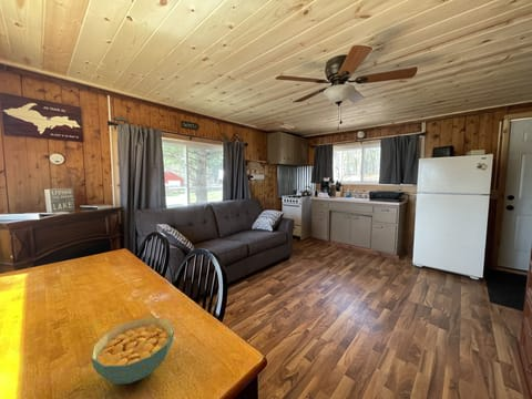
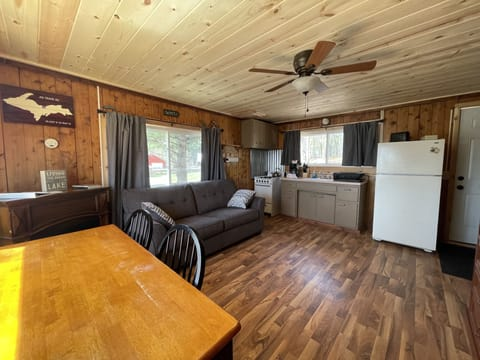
- cereal bowl [90,317,175,385]
